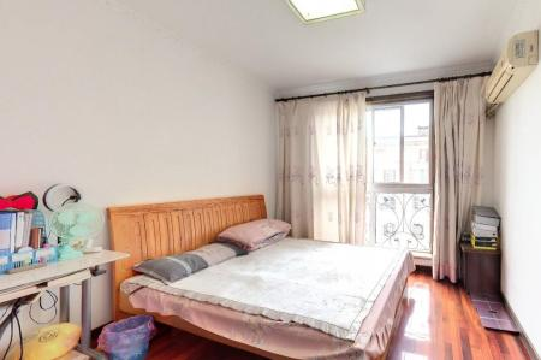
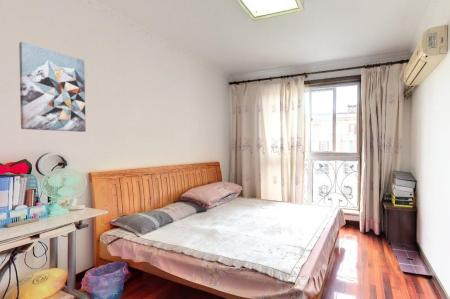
+ wall art [18,41,87,133]
